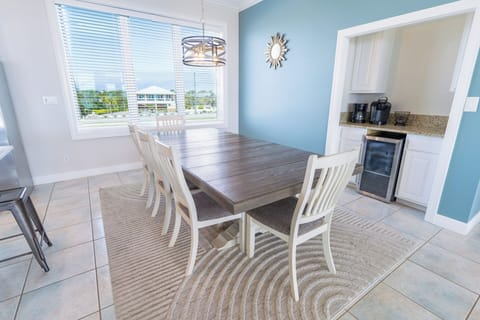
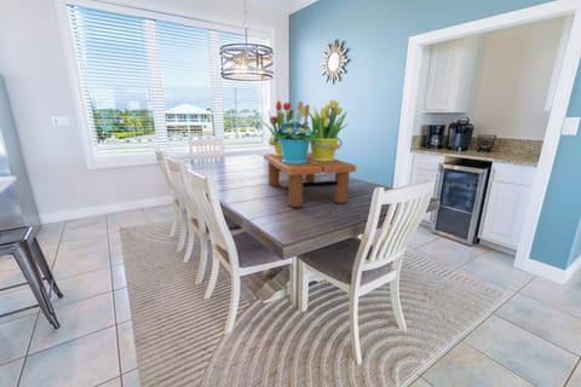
+ flower arrangement [261,99,357,208]
